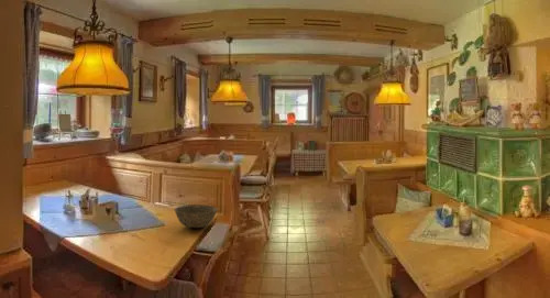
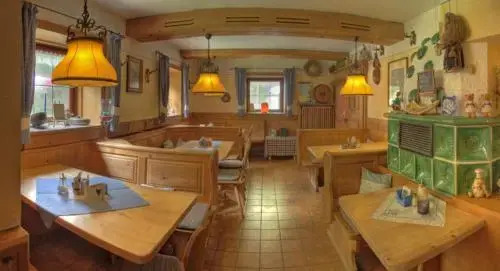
- bowl [174,203,219,229]
